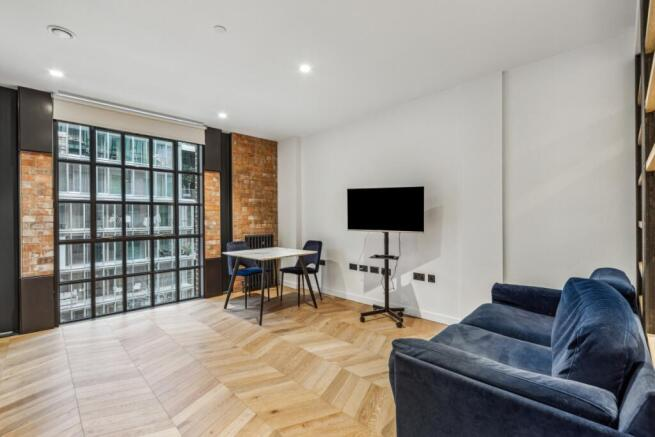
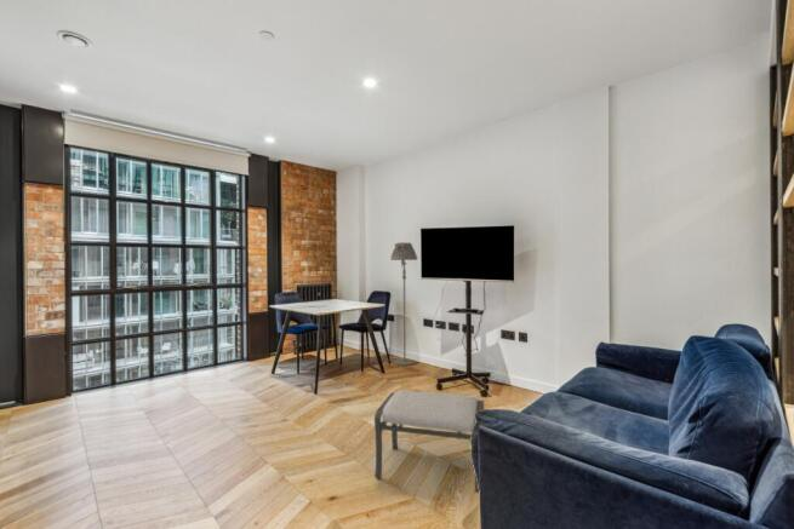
+ ottoman [373,389,485,494]
+ floor lamp [389,241,418,367]
